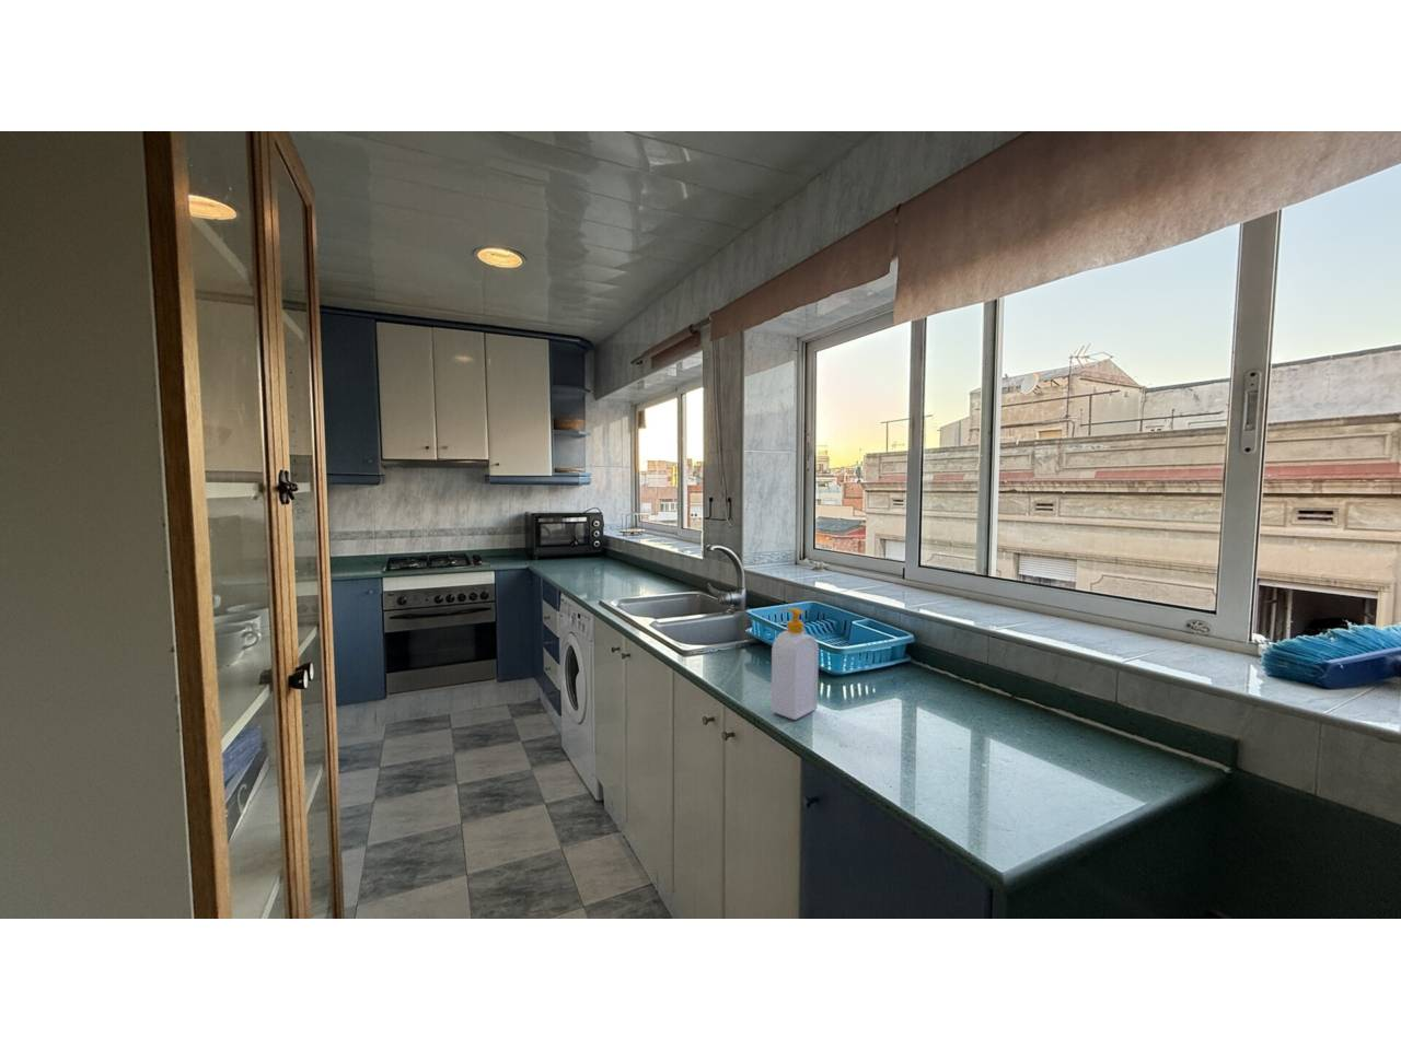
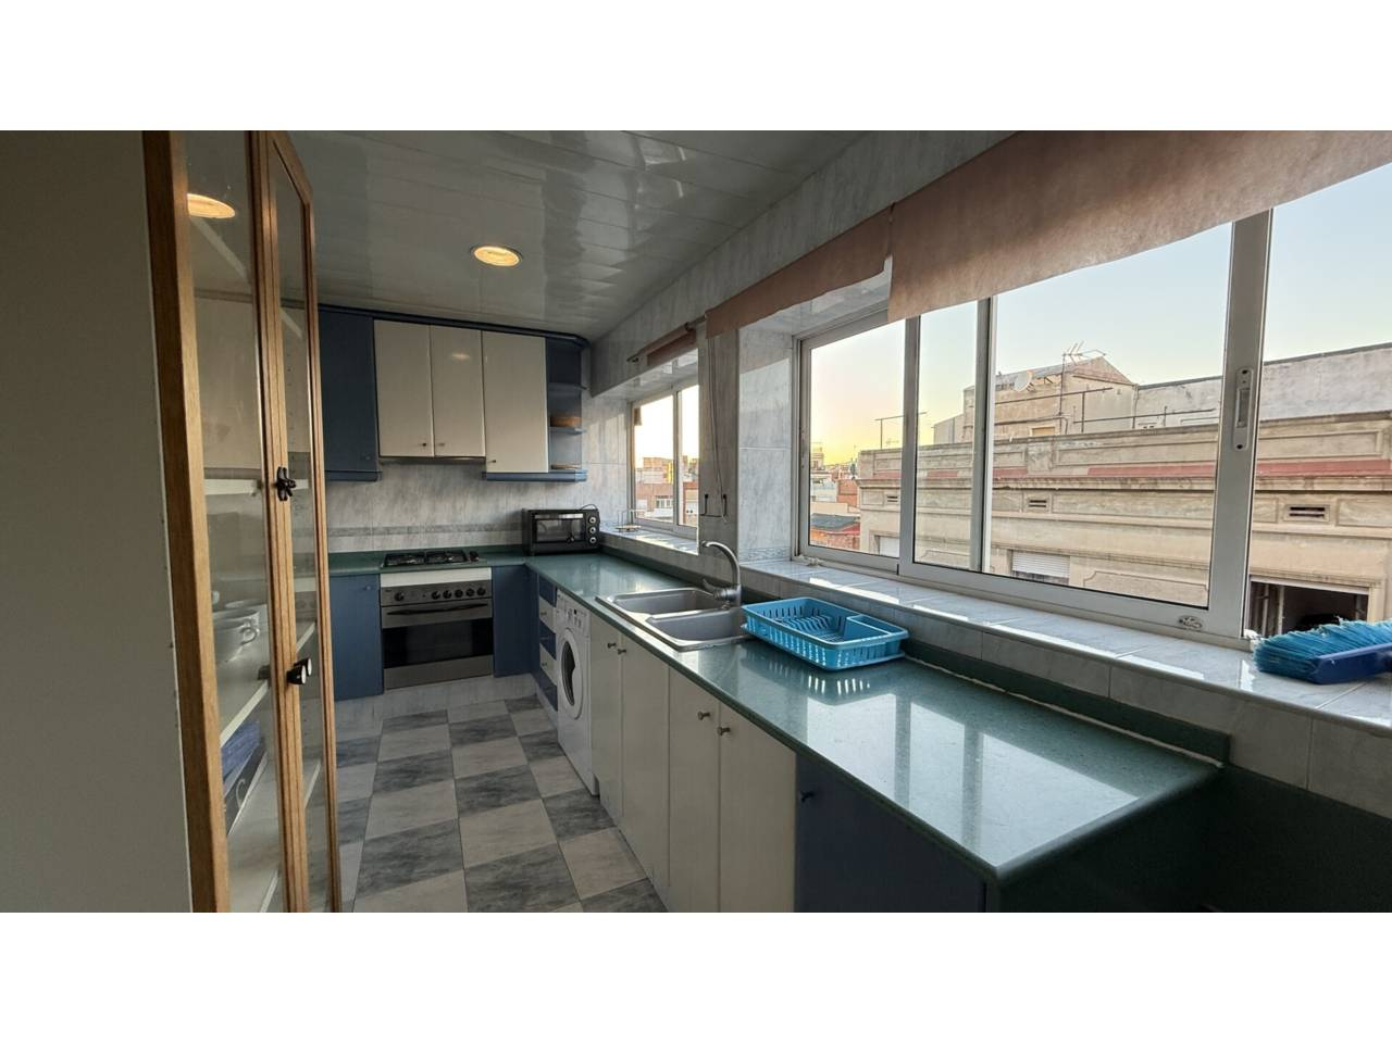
- soap bottle [771,607,820,721]
